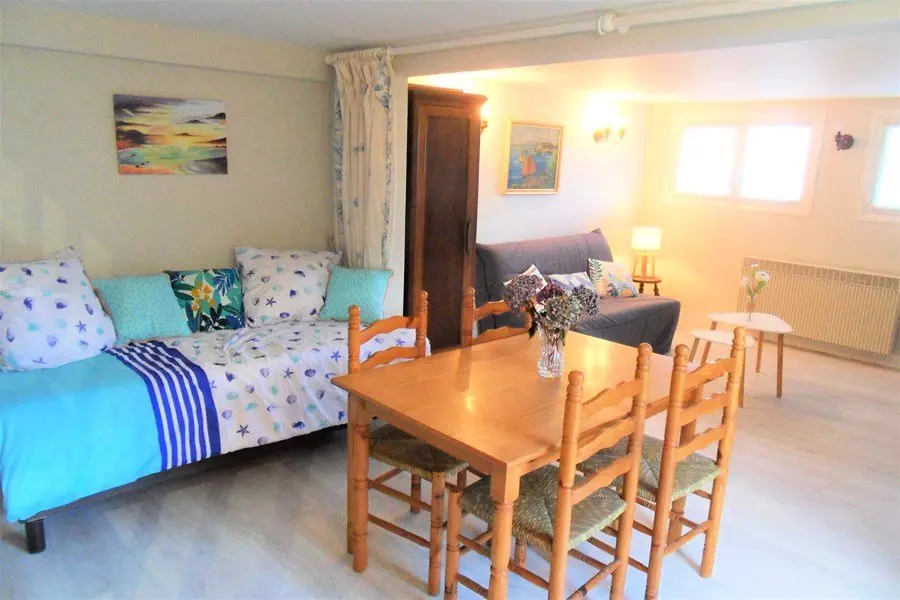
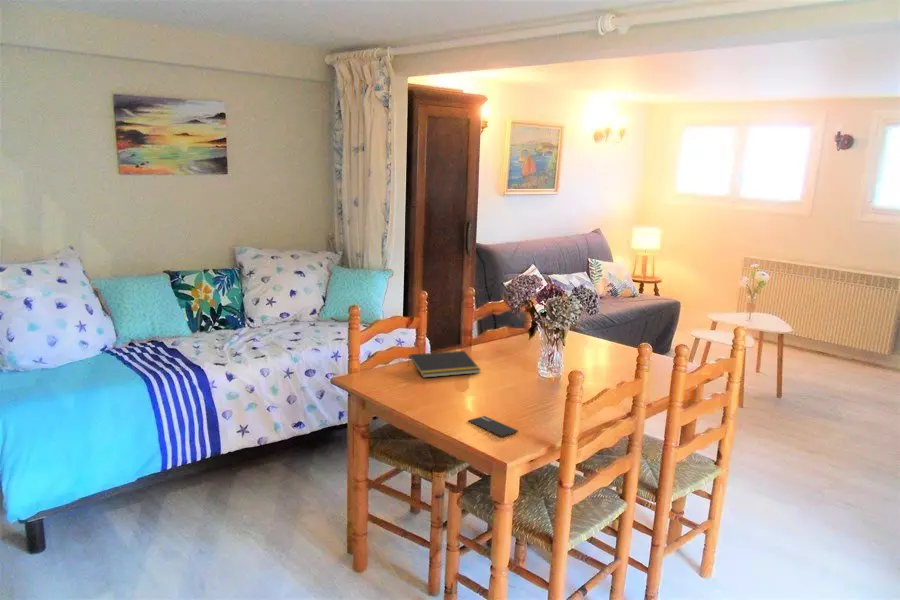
+ notepad [407,350,482,379]
+ smartphone [467,415,519,438]
